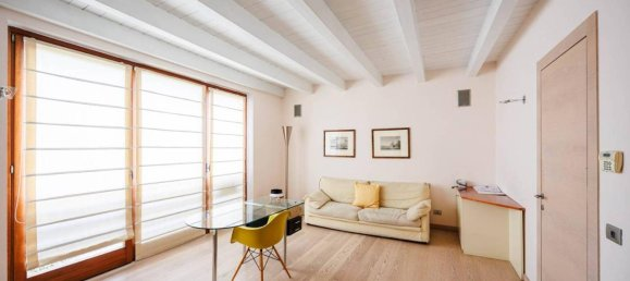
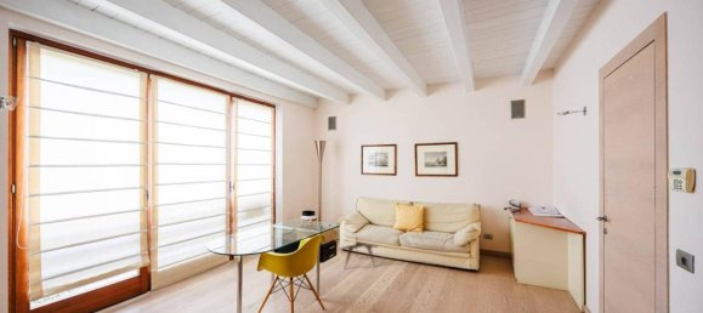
+ side table [338,234,380,269]
